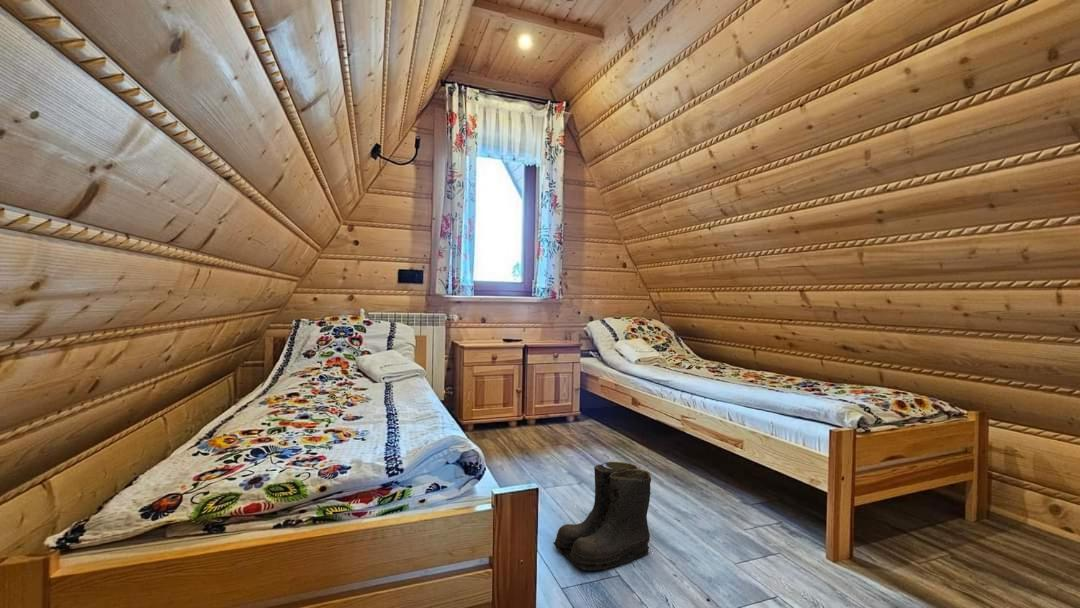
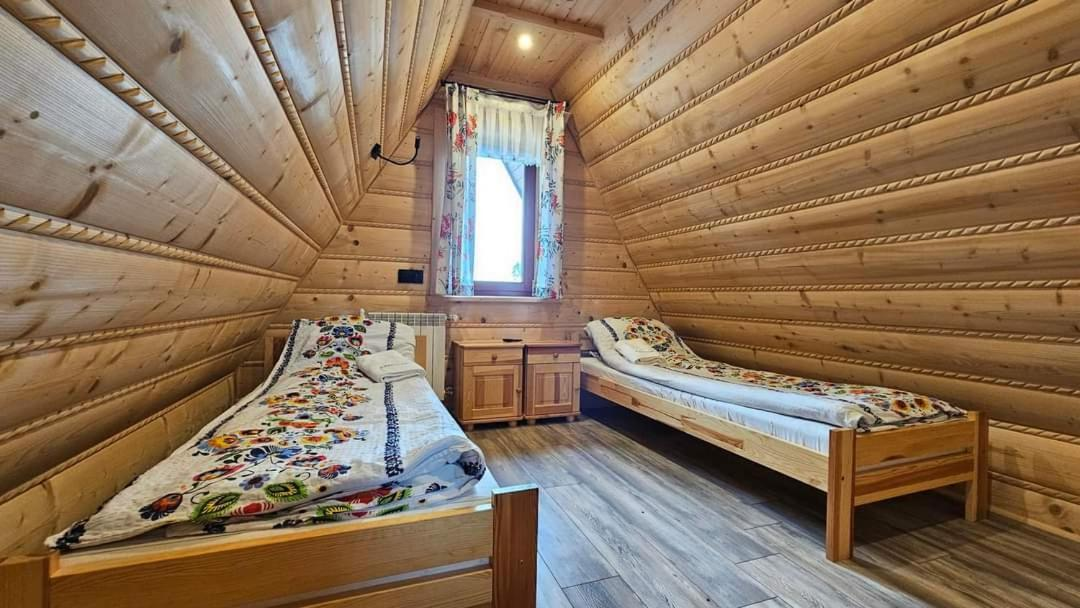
- boots [552,461,652,572]
